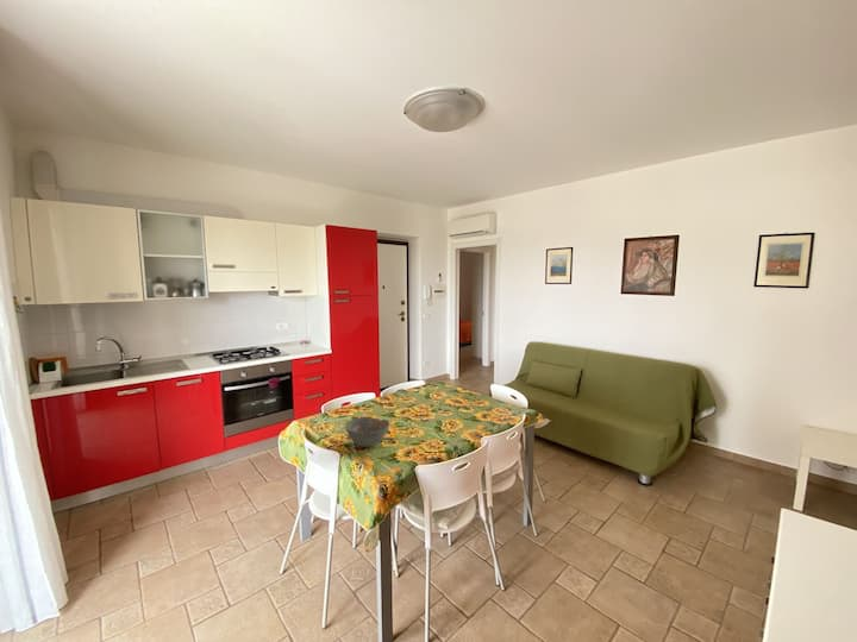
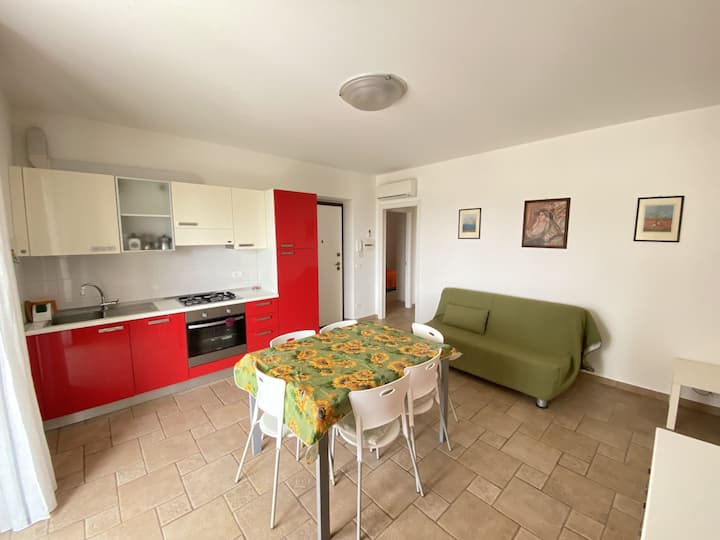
- bowl [345,415,390,448]
